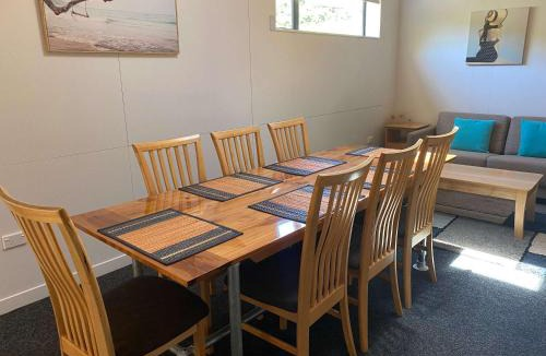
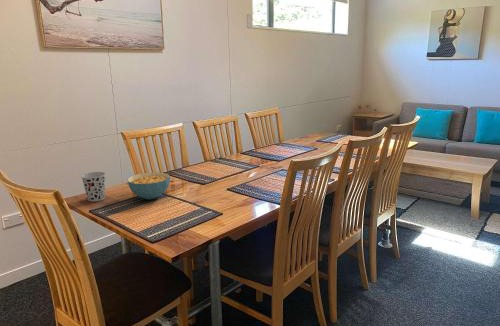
+ cereal bowl [126,171,171,200]
+ cup [80,171,106,202]
